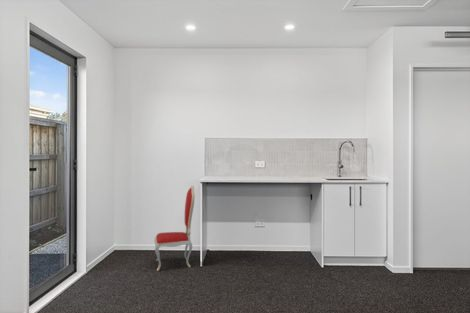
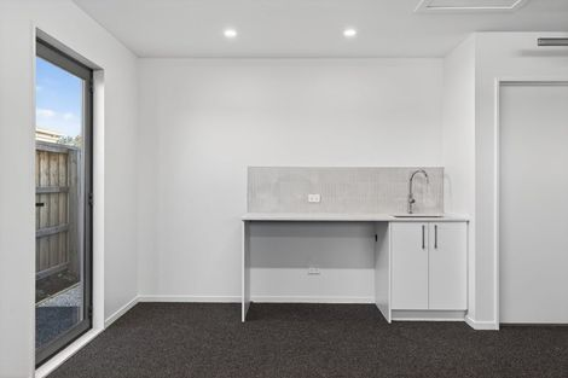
- dining chair [154,185,196,272]
